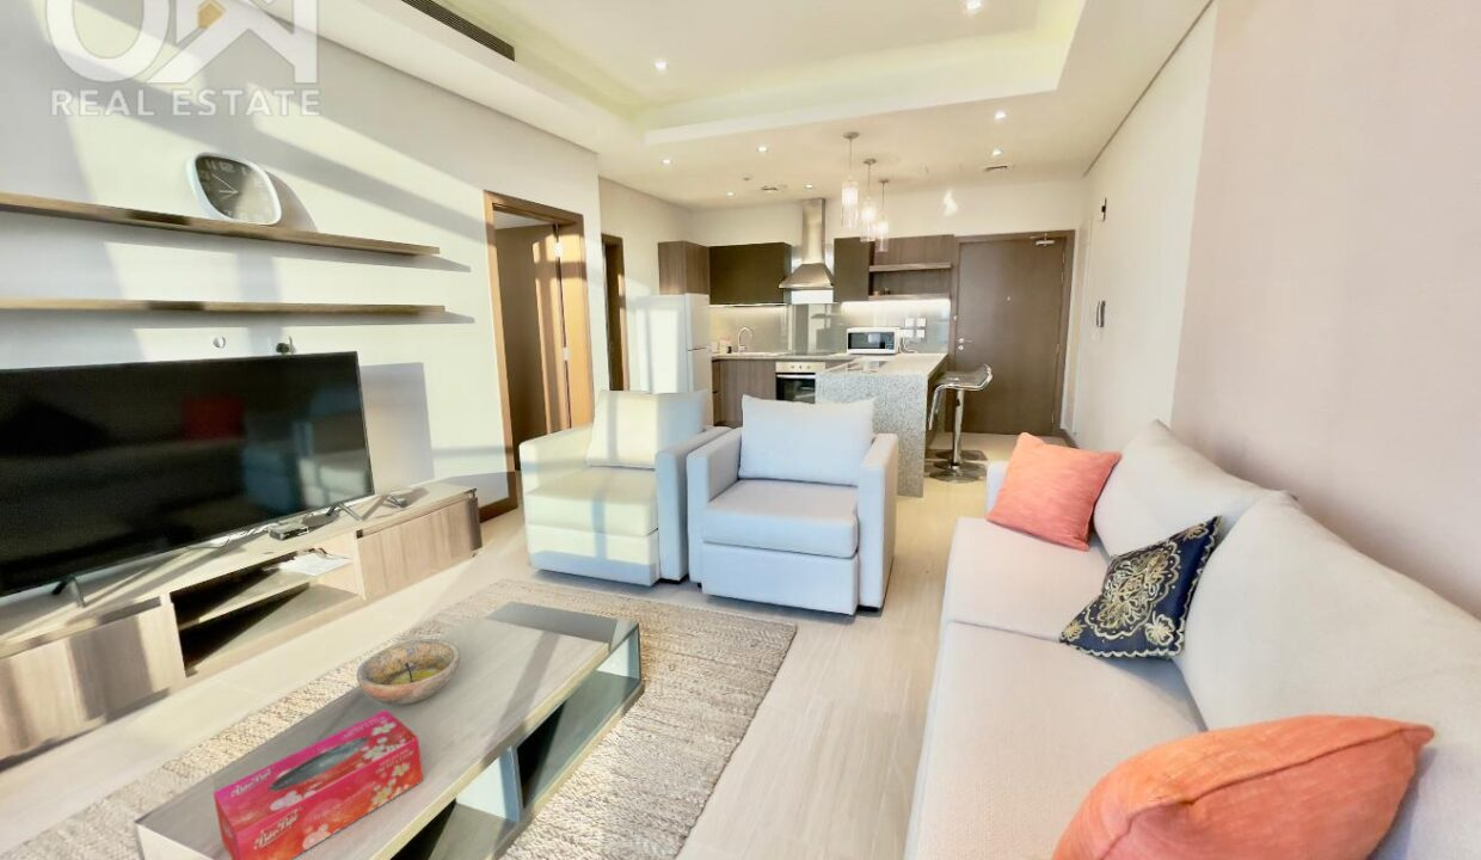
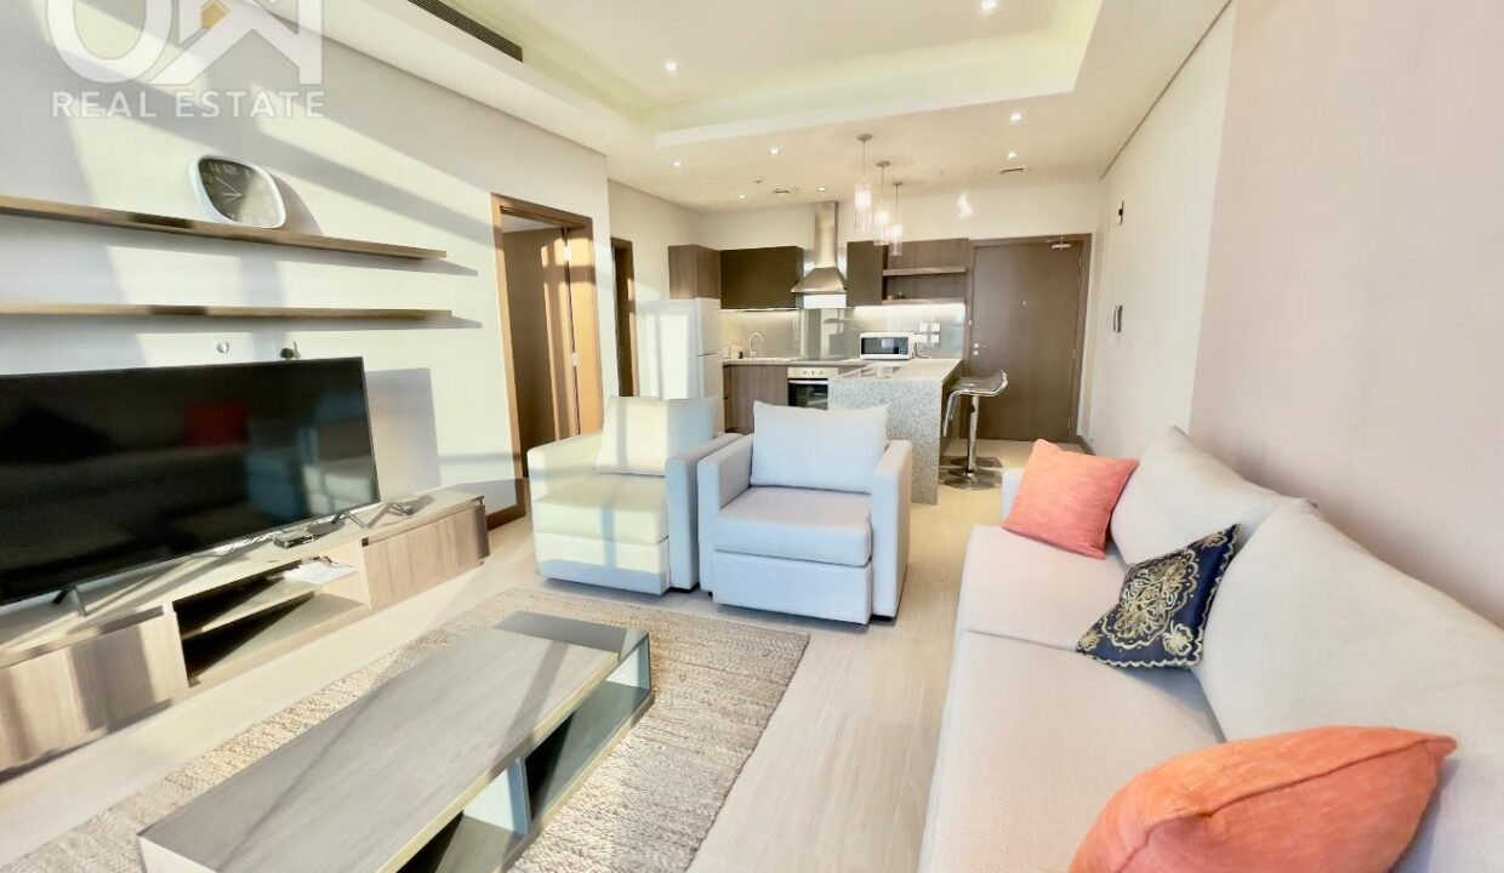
- tissue box [211,708,424,860]
- bowl [356,638,462,706]
